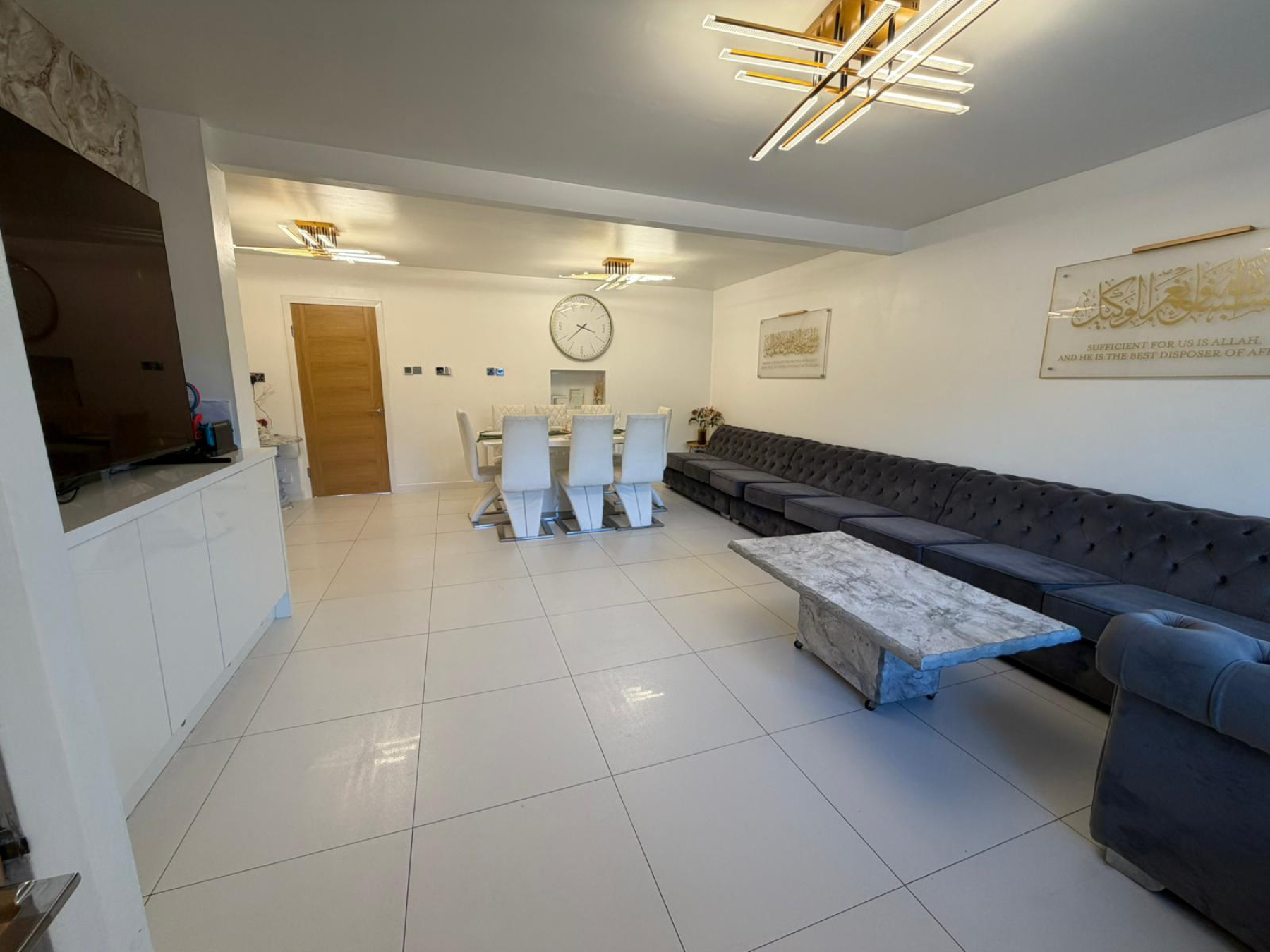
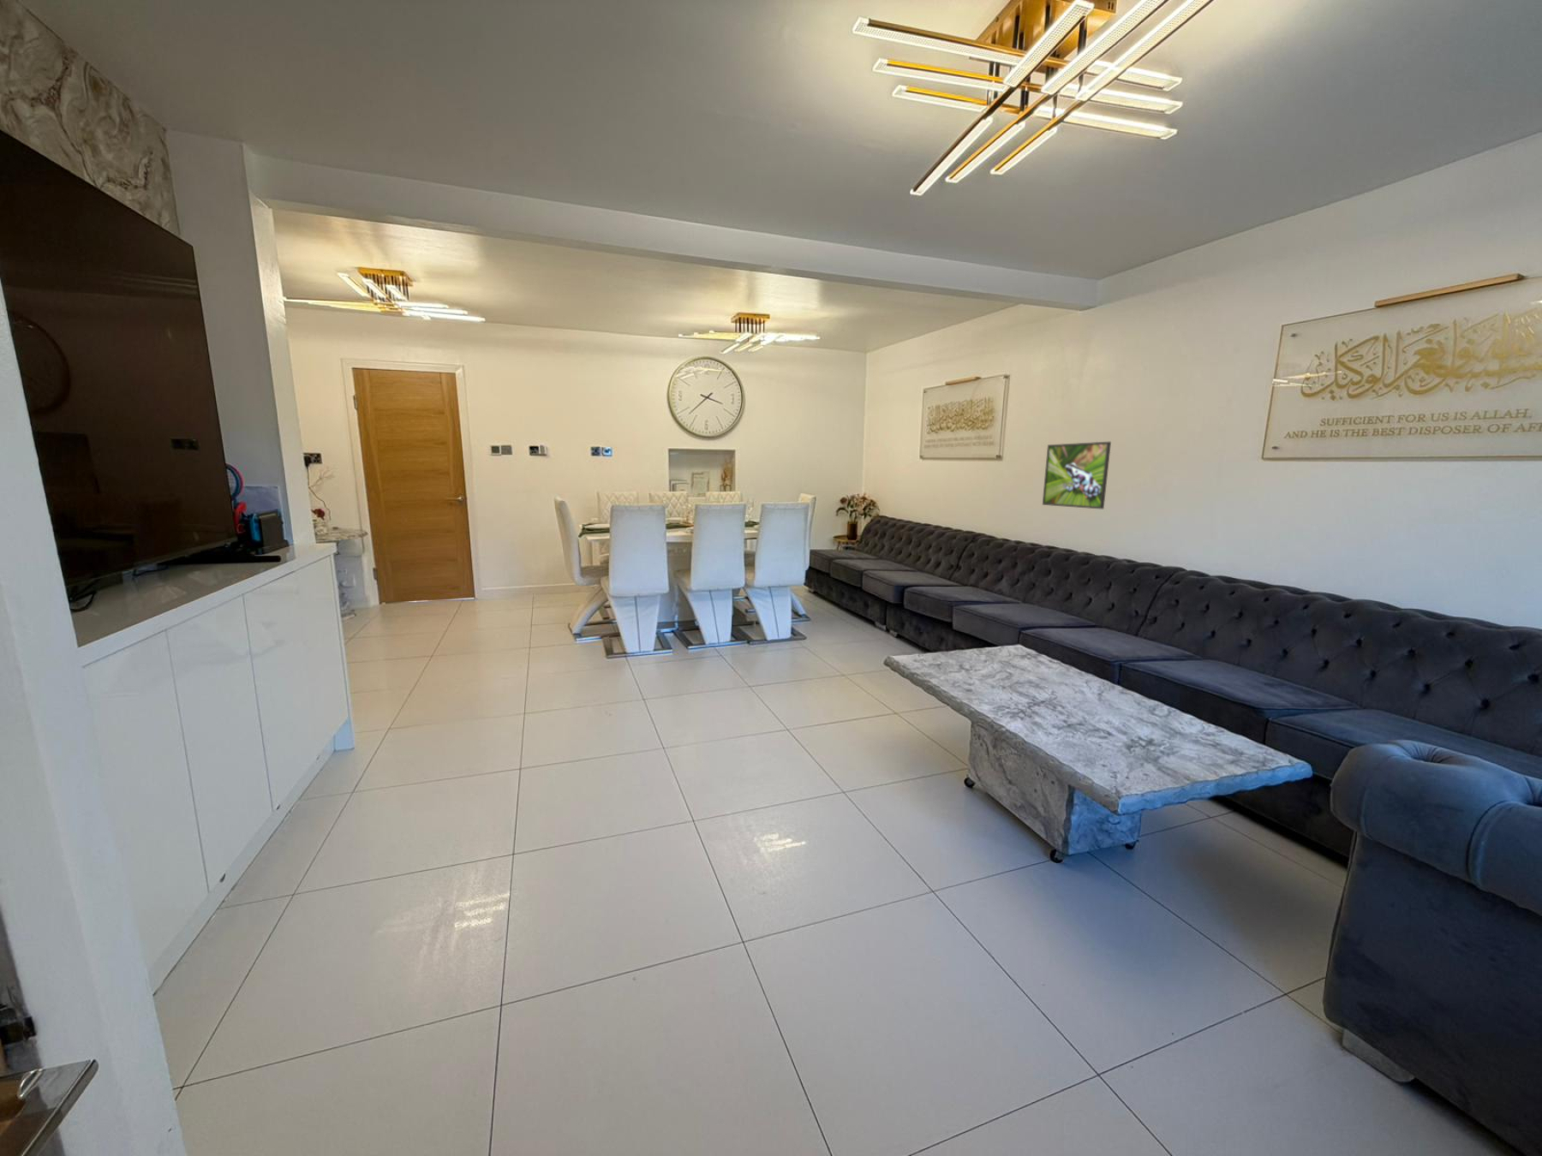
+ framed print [1042,441,1112,510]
